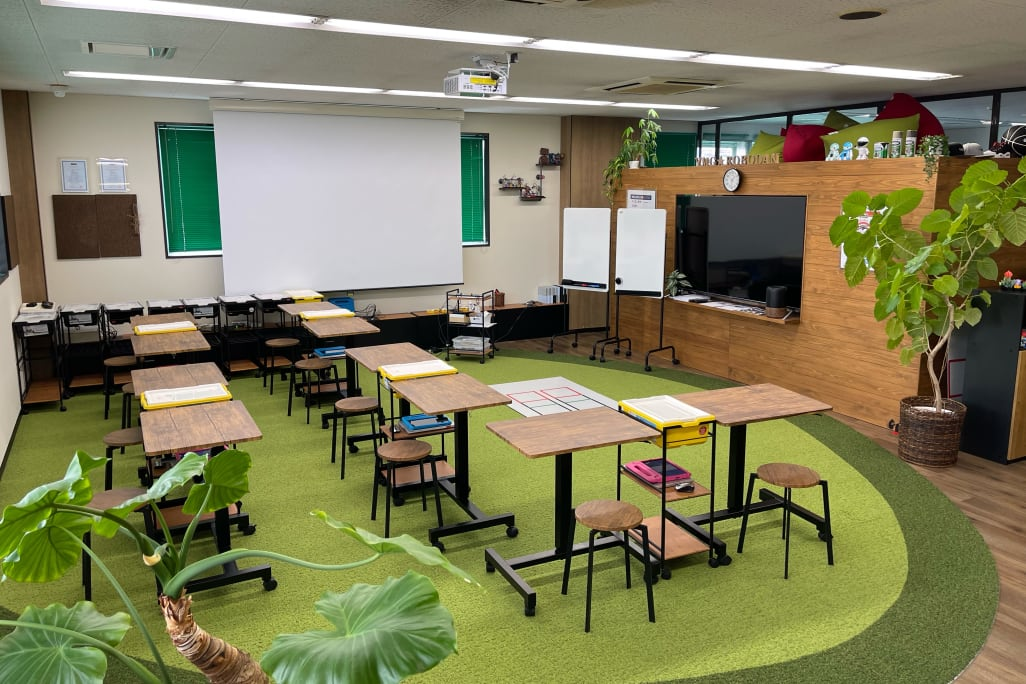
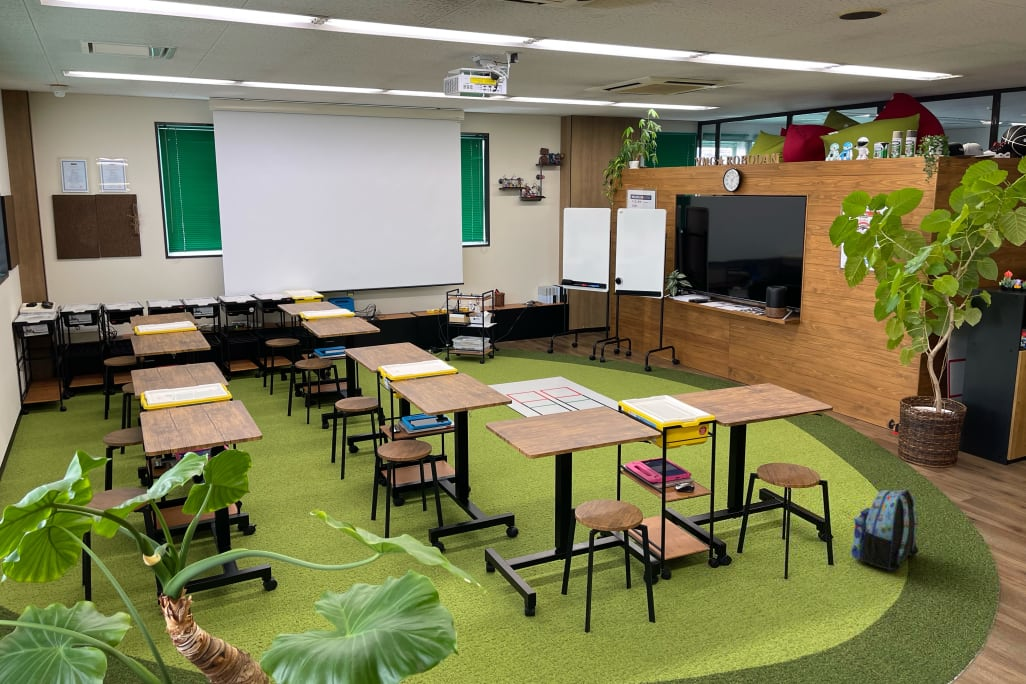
+ backpack [850,488,920,573]
